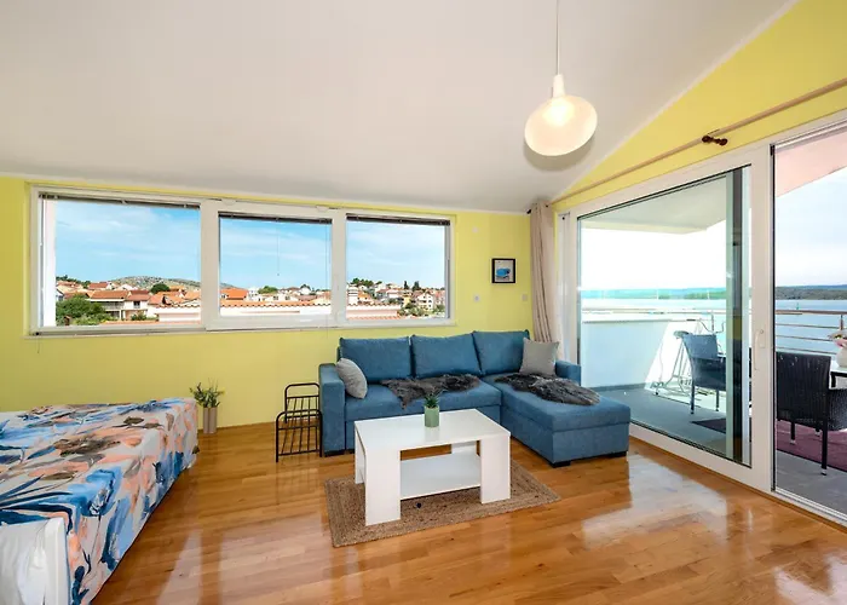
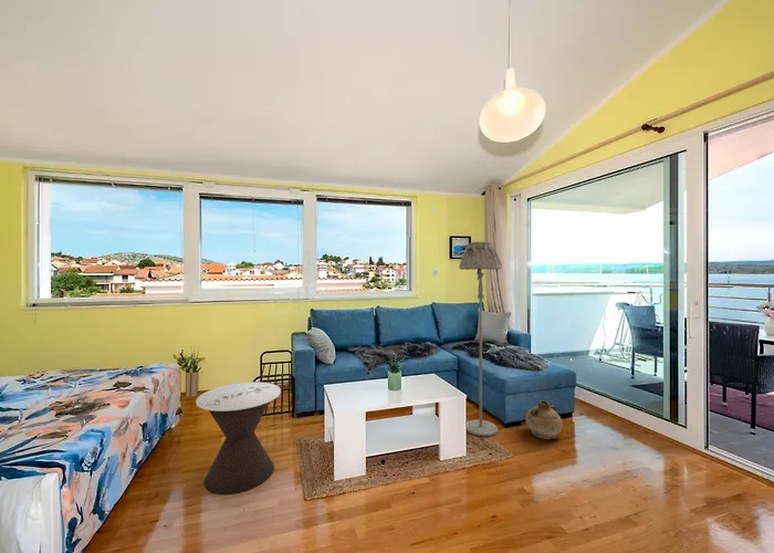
+ side table [195,382,282,495]
+ ceramic jug [525,399,563,440]
+ floor lamp [458,241,503,437]
